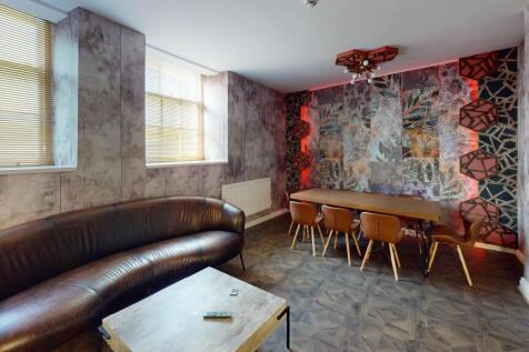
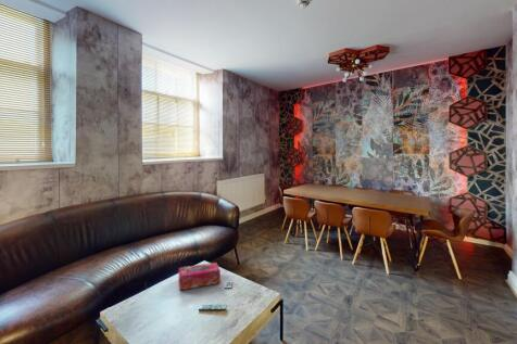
+ tissue box [178,262,222,291]
